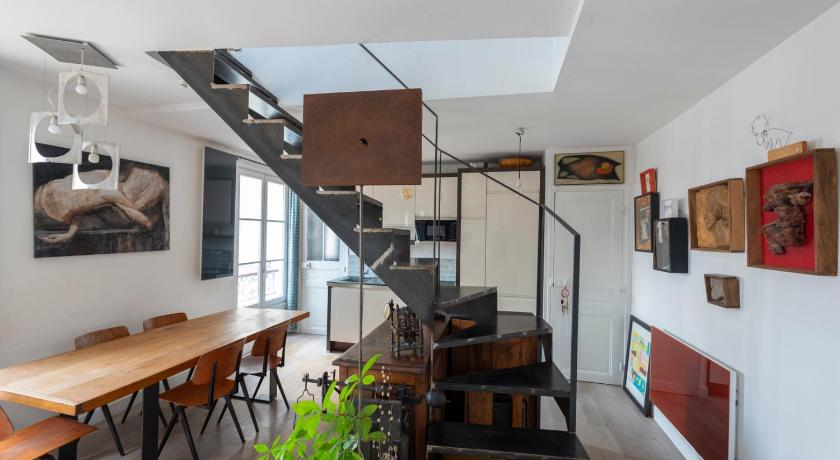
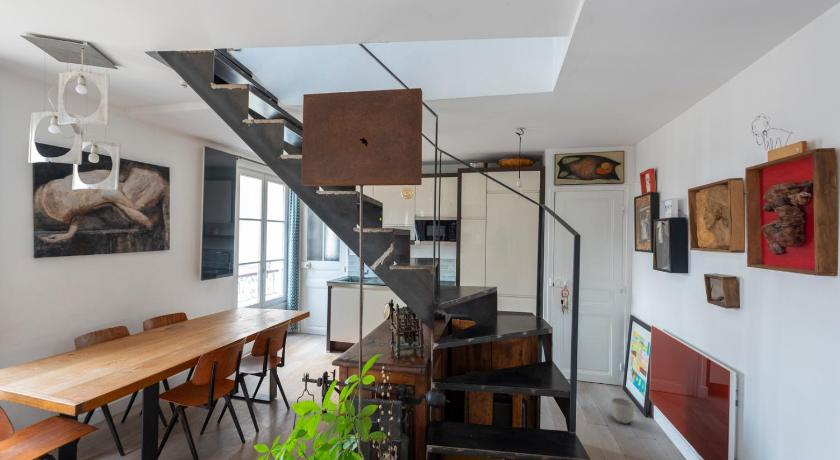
+ planter [610,397,635,425]
